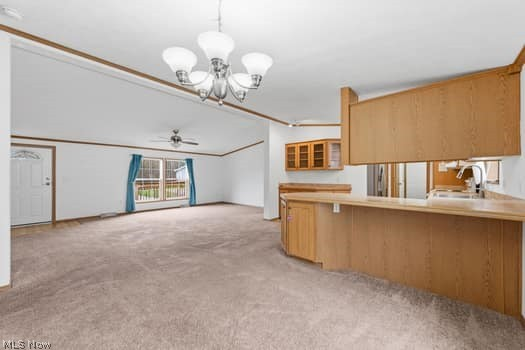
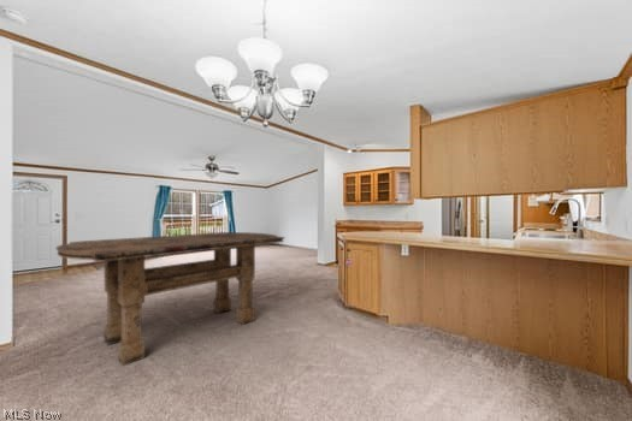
+ dining table [54,231,285,367]
